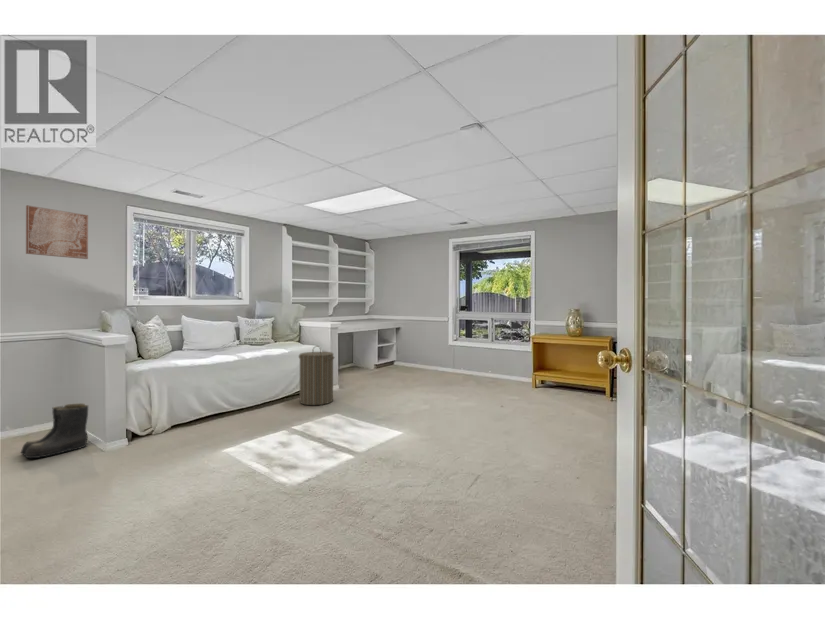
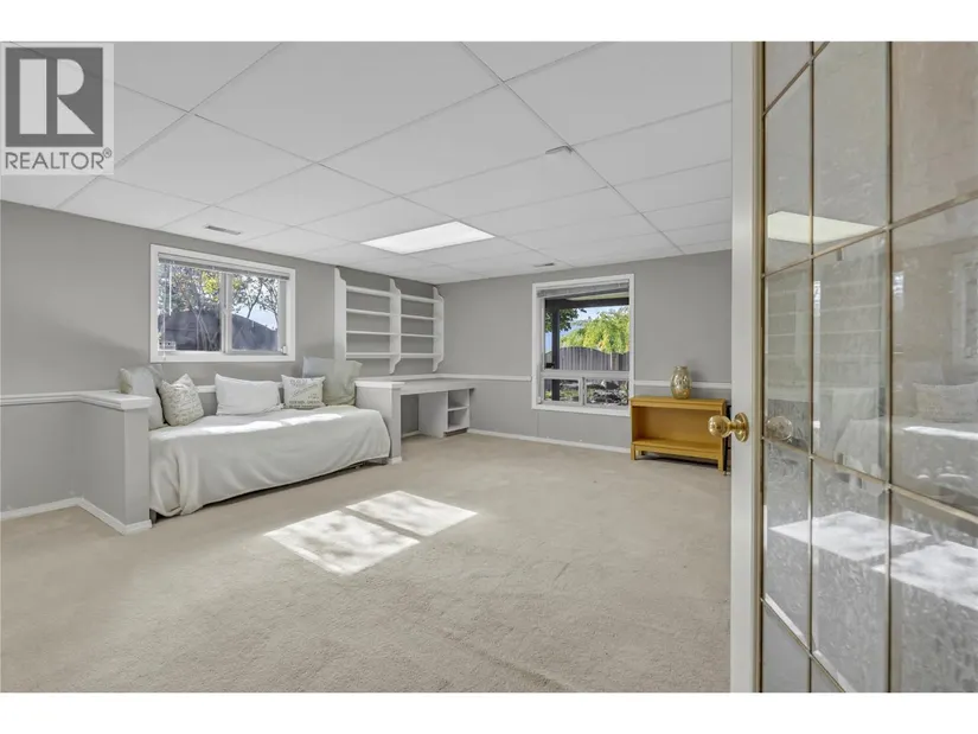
- laundry hamper [298,345,335,406]
- boots [19,402,89,459]
- wall art [25,204,89,260]
